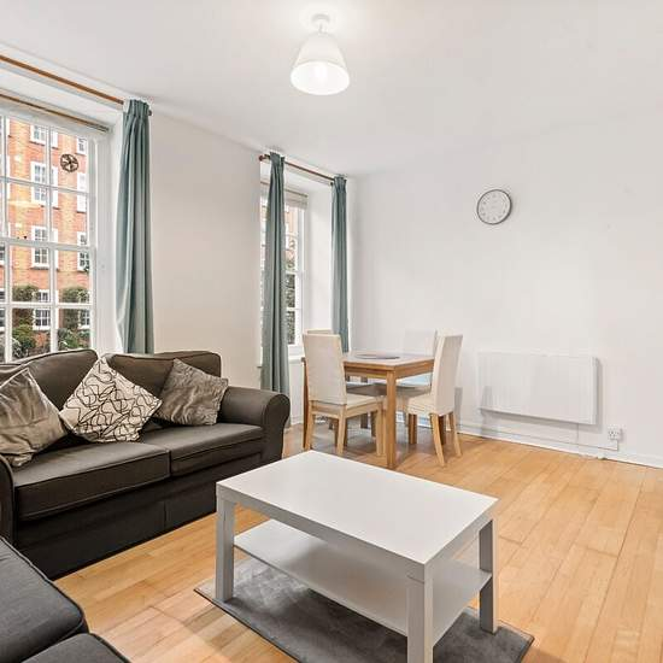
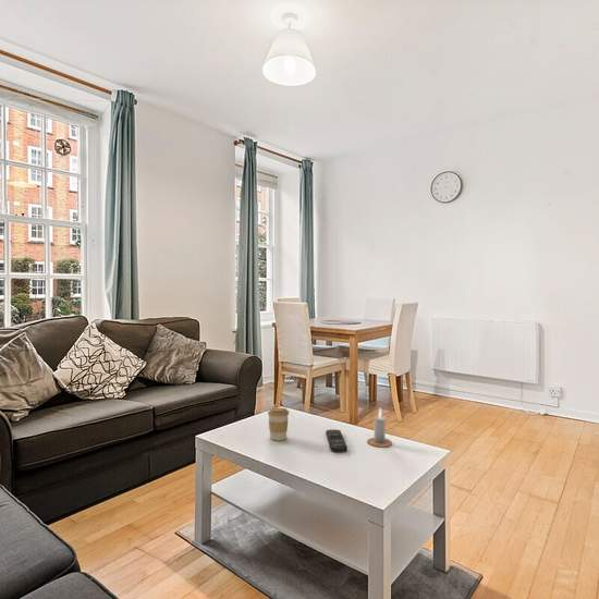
+ remote control [325,428,349,453]
+ candle [366,407,393,448]
+ coffee cup [267,406,290,441]
